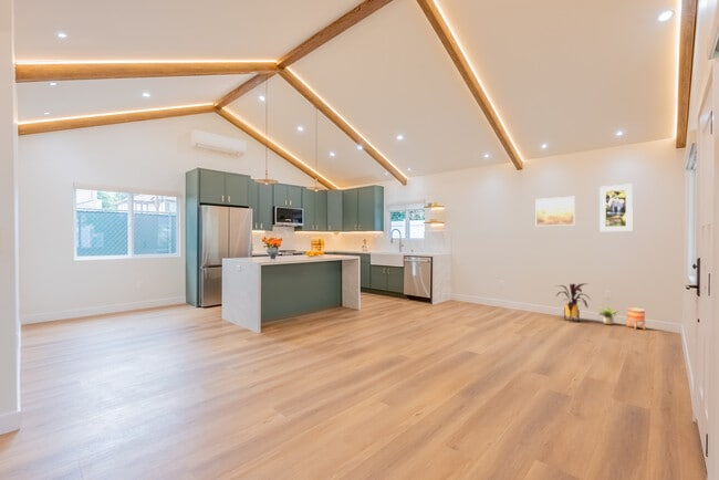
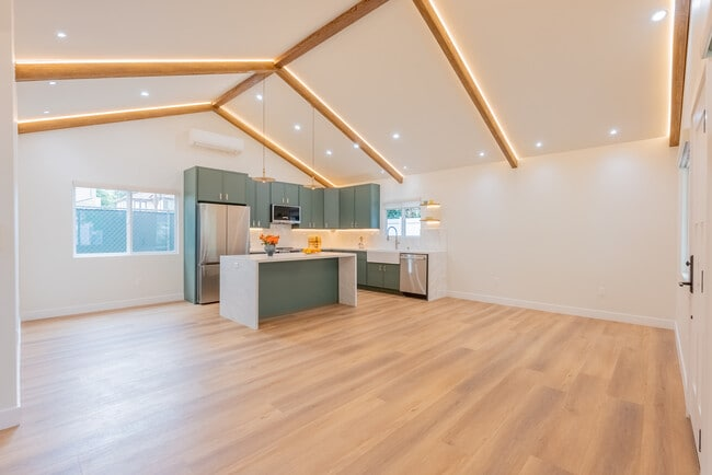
- planter [626,306,646,331]
- potted plant [597,305,618,325]
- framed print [535,196,576,227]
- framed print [598,182,634,232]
- house plant [555,282,593,323]
